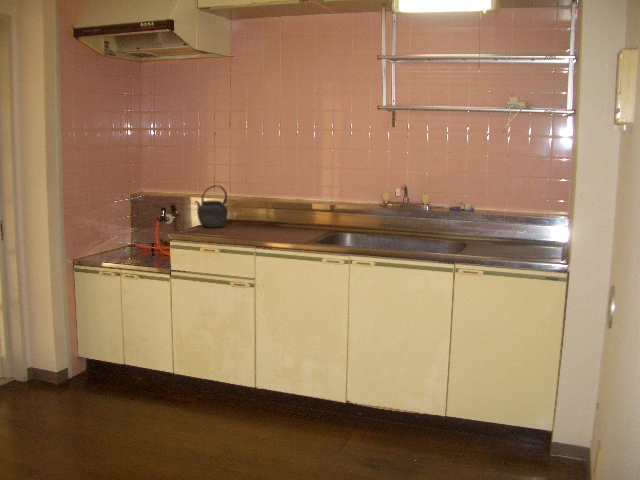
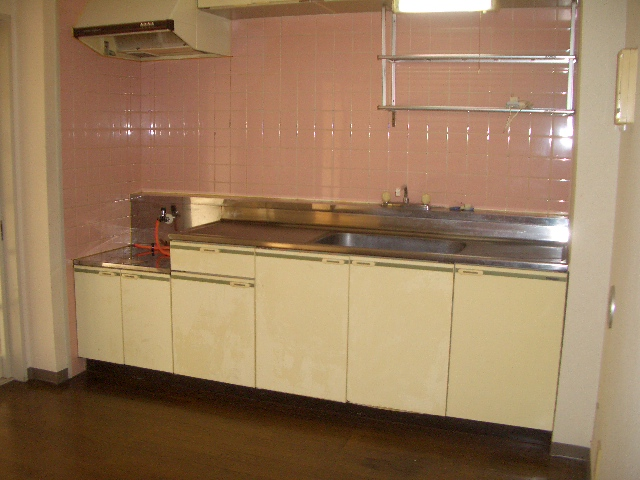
- kettle [194,184,229,229]
